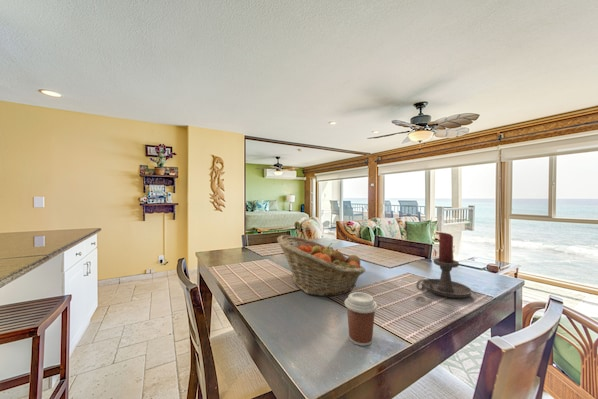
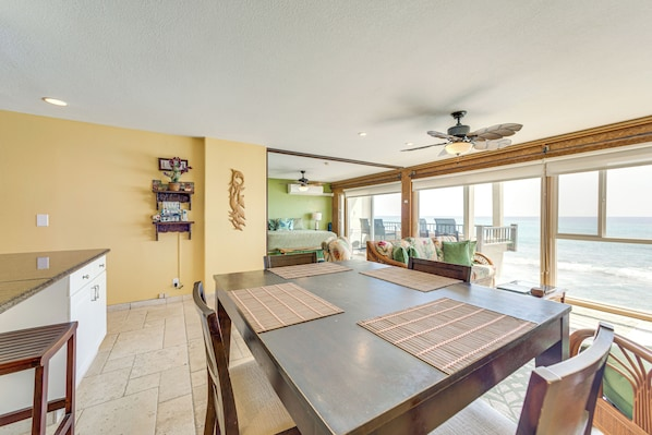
- candle holder [415,231,473,299]
- fruit basket [276,234,367,297]
- coffee cup [344,291,378,347]
